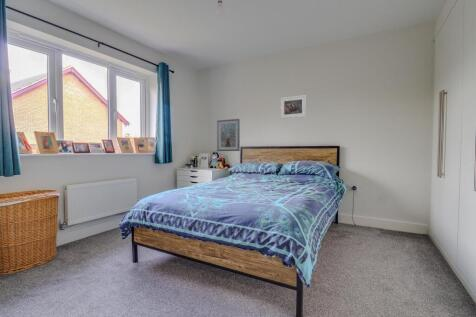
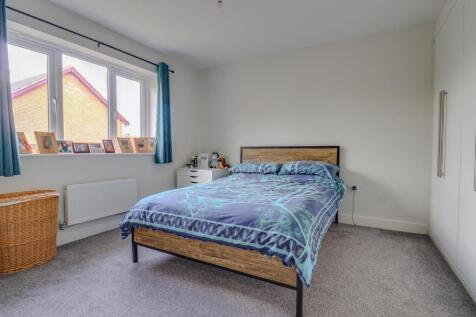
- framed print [280,94,307,120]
- picture frame [216,118,241,152]
